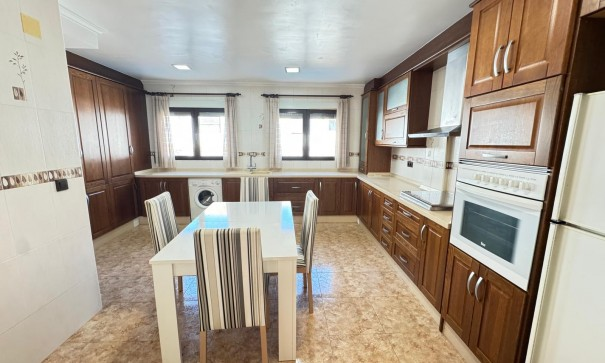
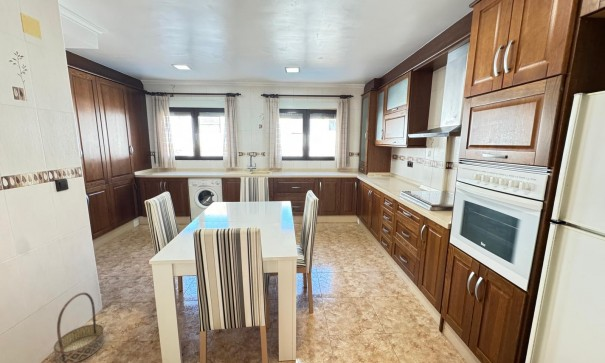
+ basket [53,292,106,363]
